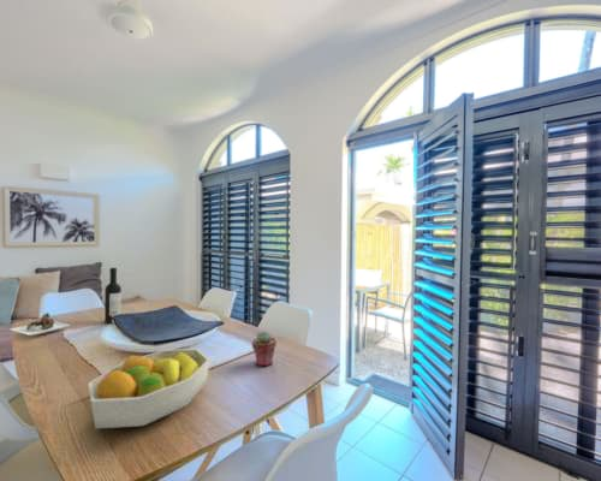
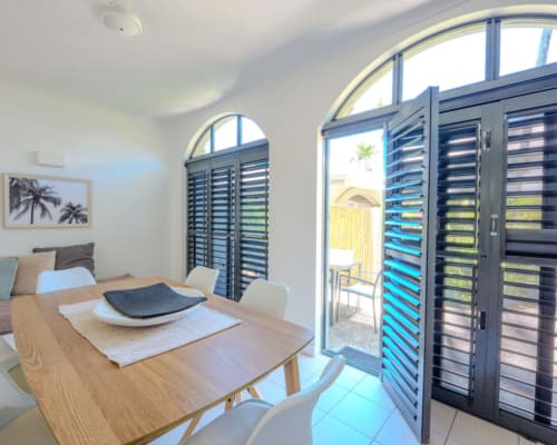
- wine bottle [10,267,123,337]
- potted succulent [251,329,278,367]
- fruit bowl [87,348,212,429]
